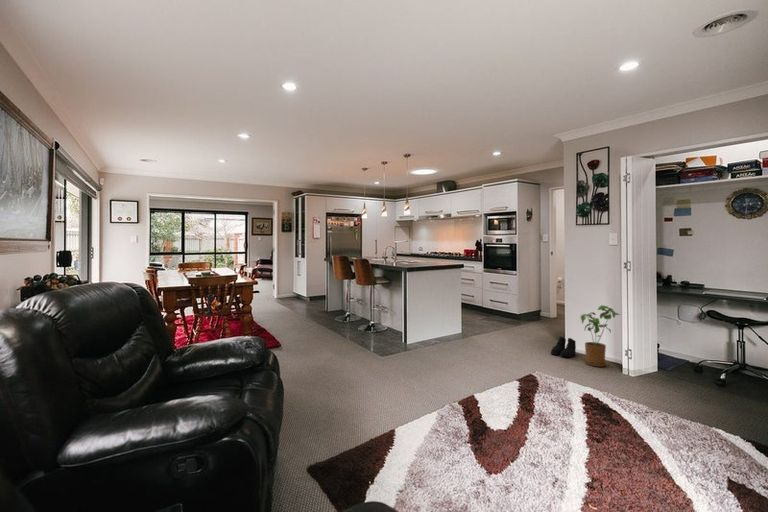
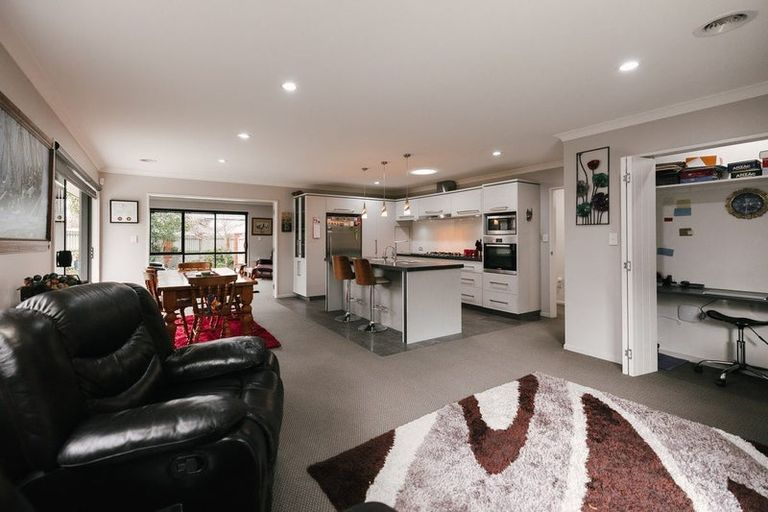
- boots [550,336,577,358]
- house plant [580,304,622,368]
